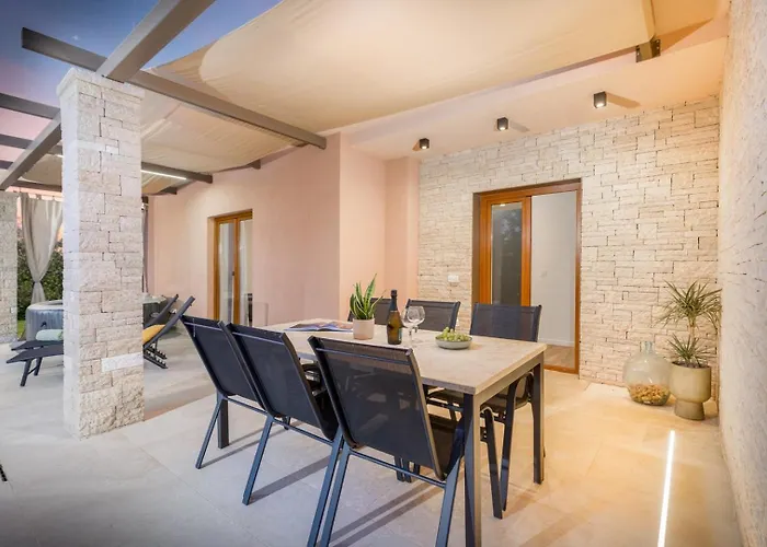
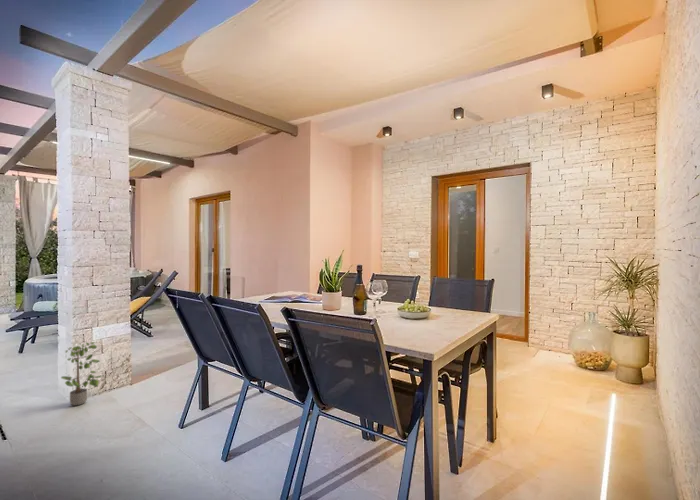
+ potted plant [60,341,106,406]
